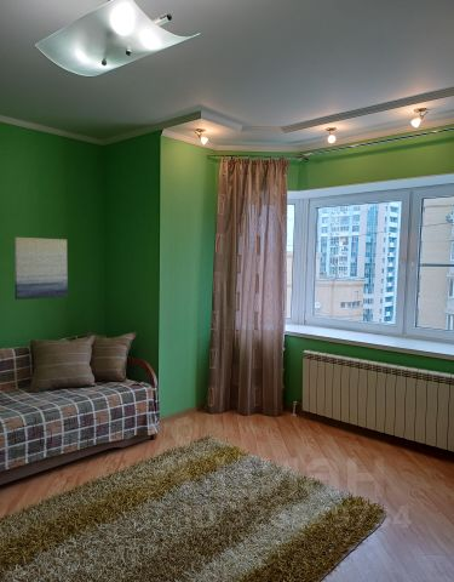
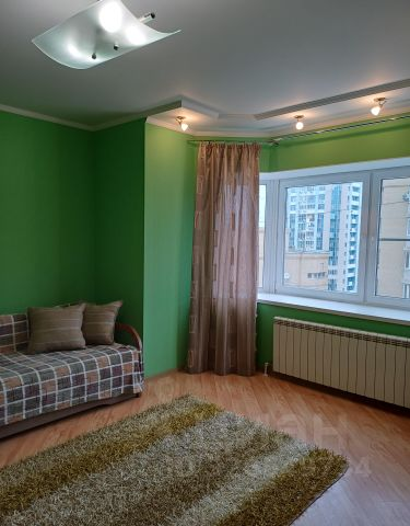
- wall art [13,236,69,301]
